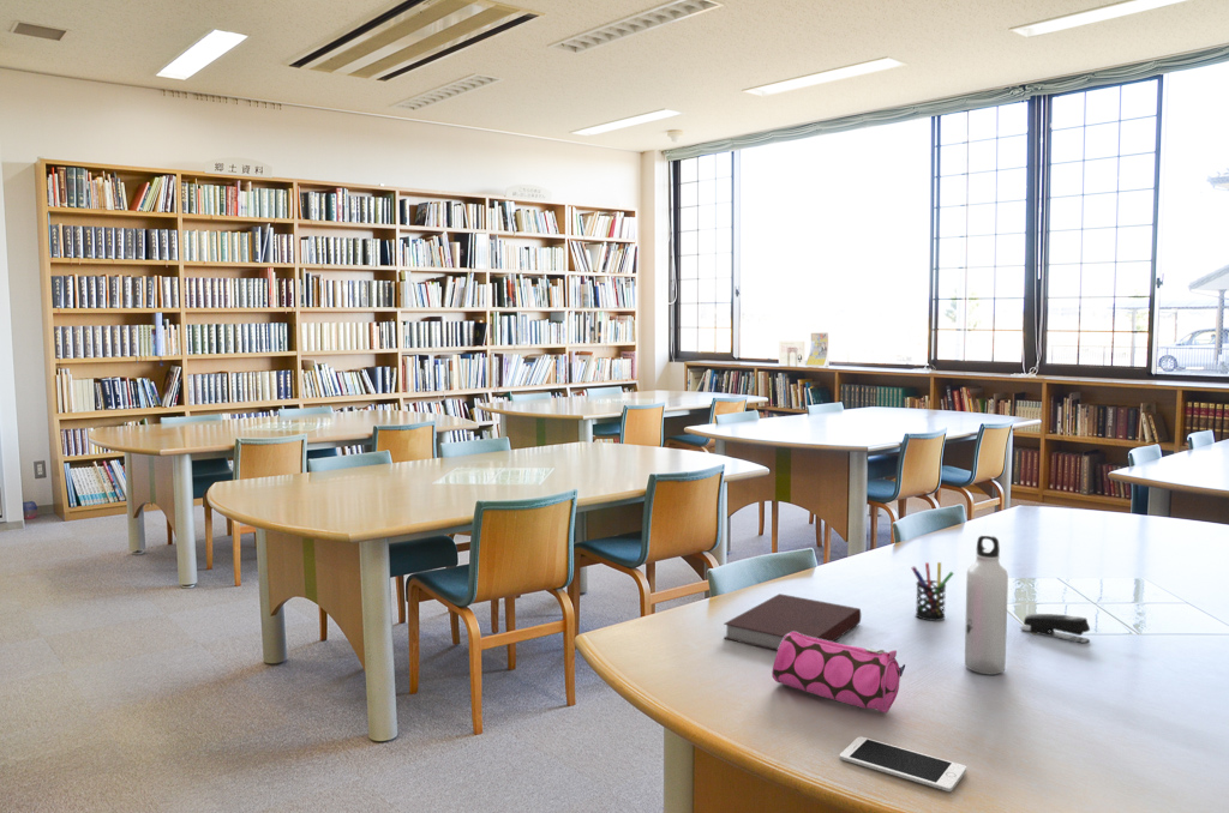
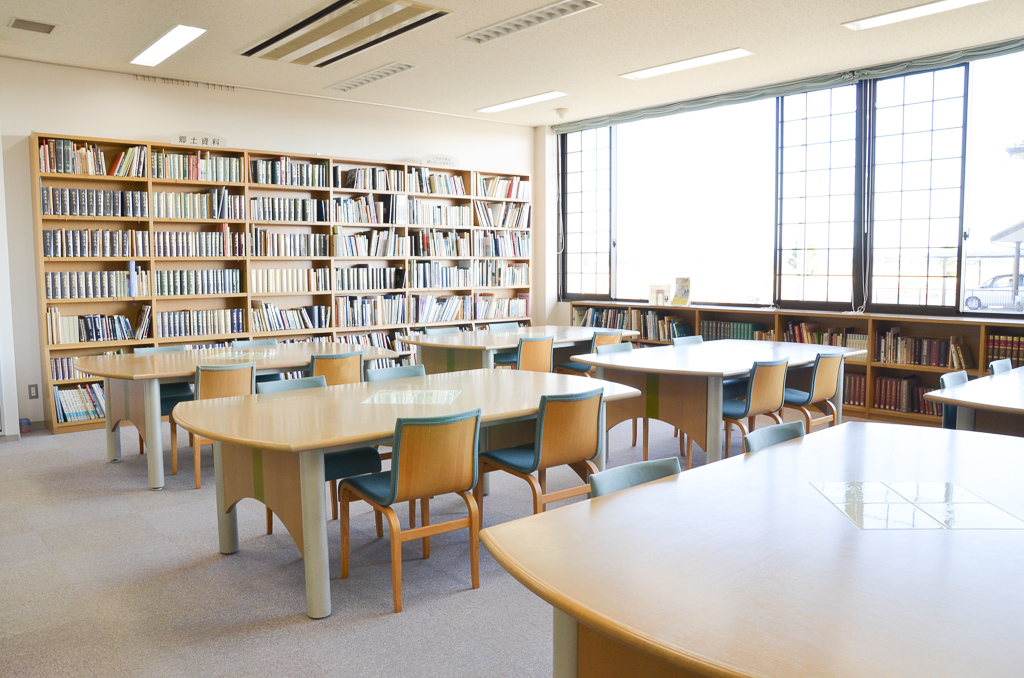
- stapler [1019,613,1091,645]
- notebook [723,592,862,651]
- pencil case [771,632,906,713]
- water bottle [964,534,1009,675]
- cell phone [839,735,967,793]
- pen holder [911,561,955,622]
